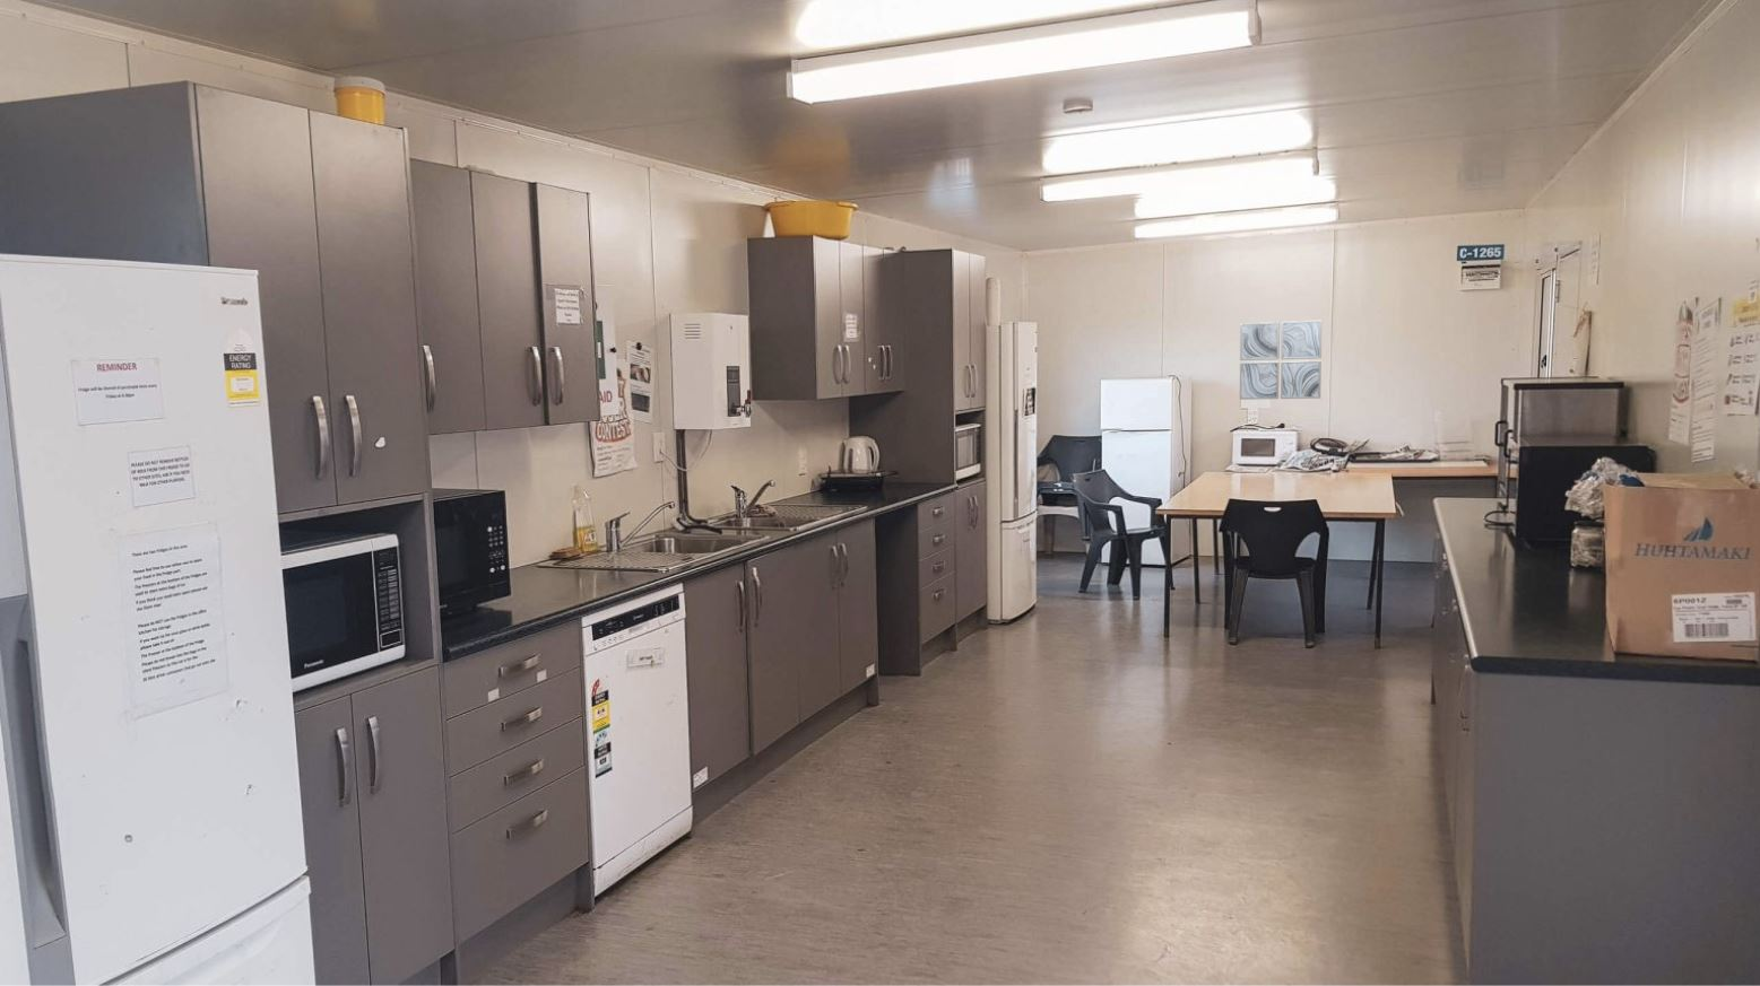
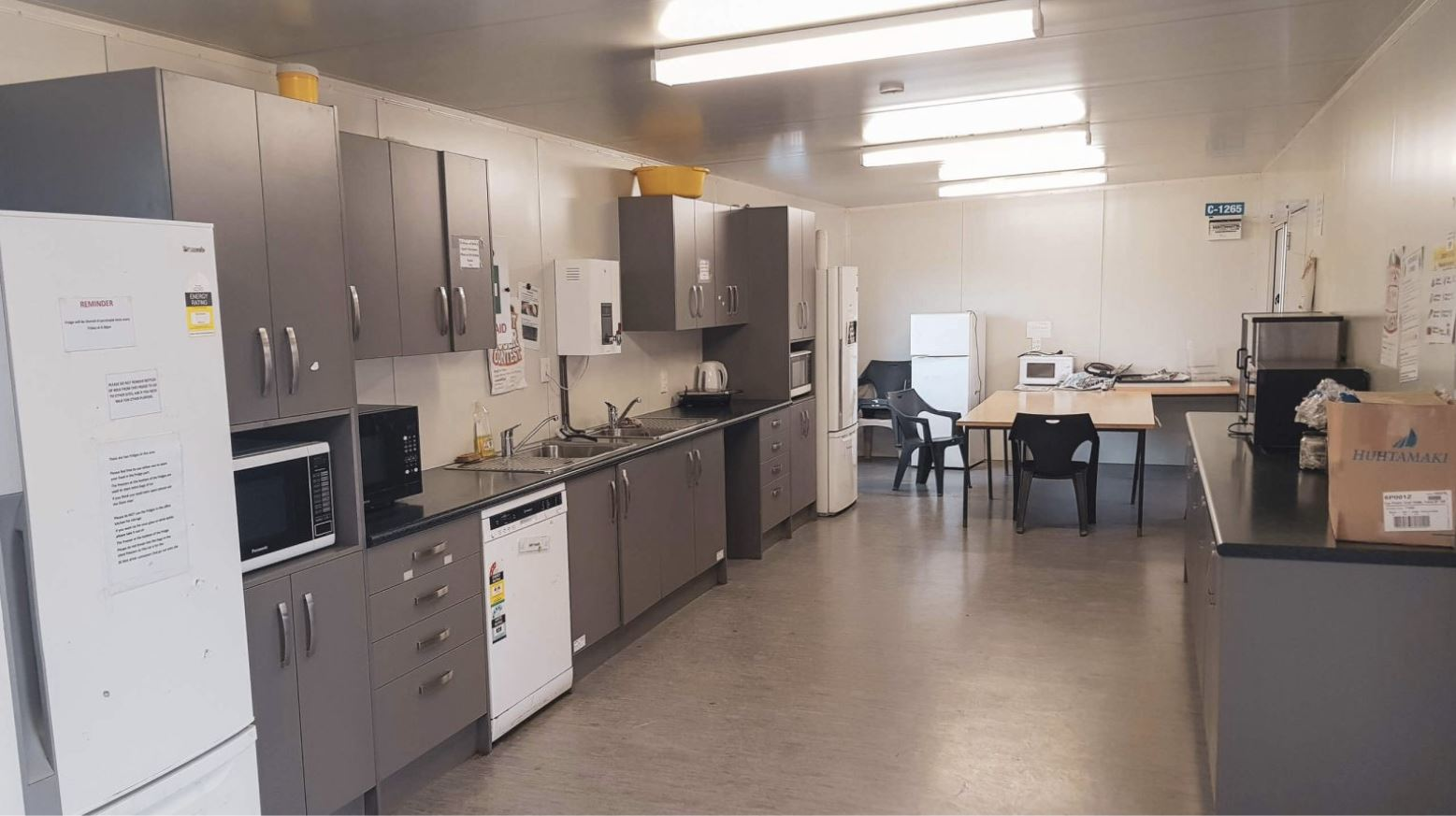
- wall art [1239,320,1322,401]
